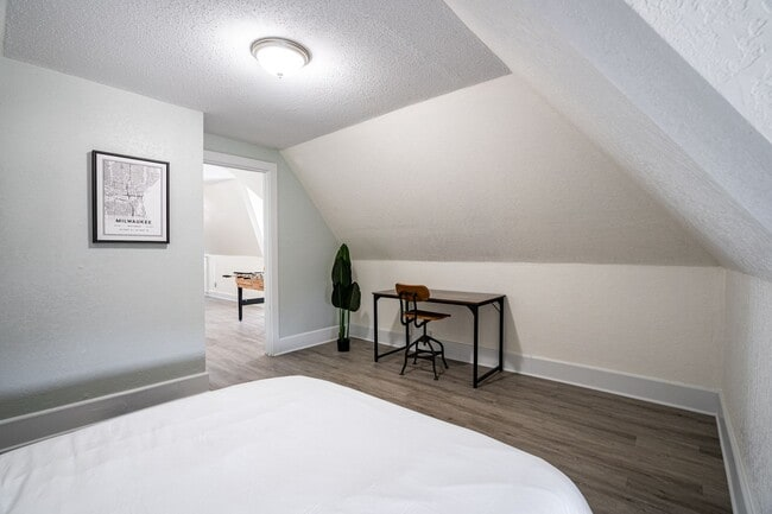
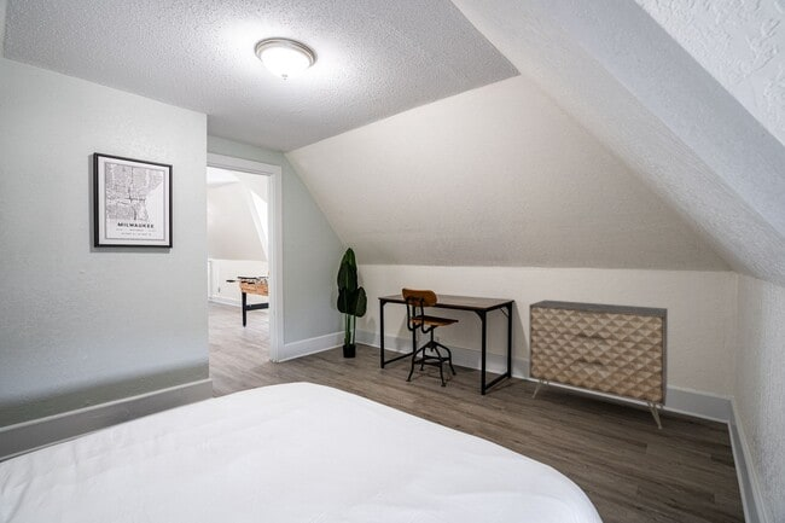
+ dresser [528,298,669,430]
